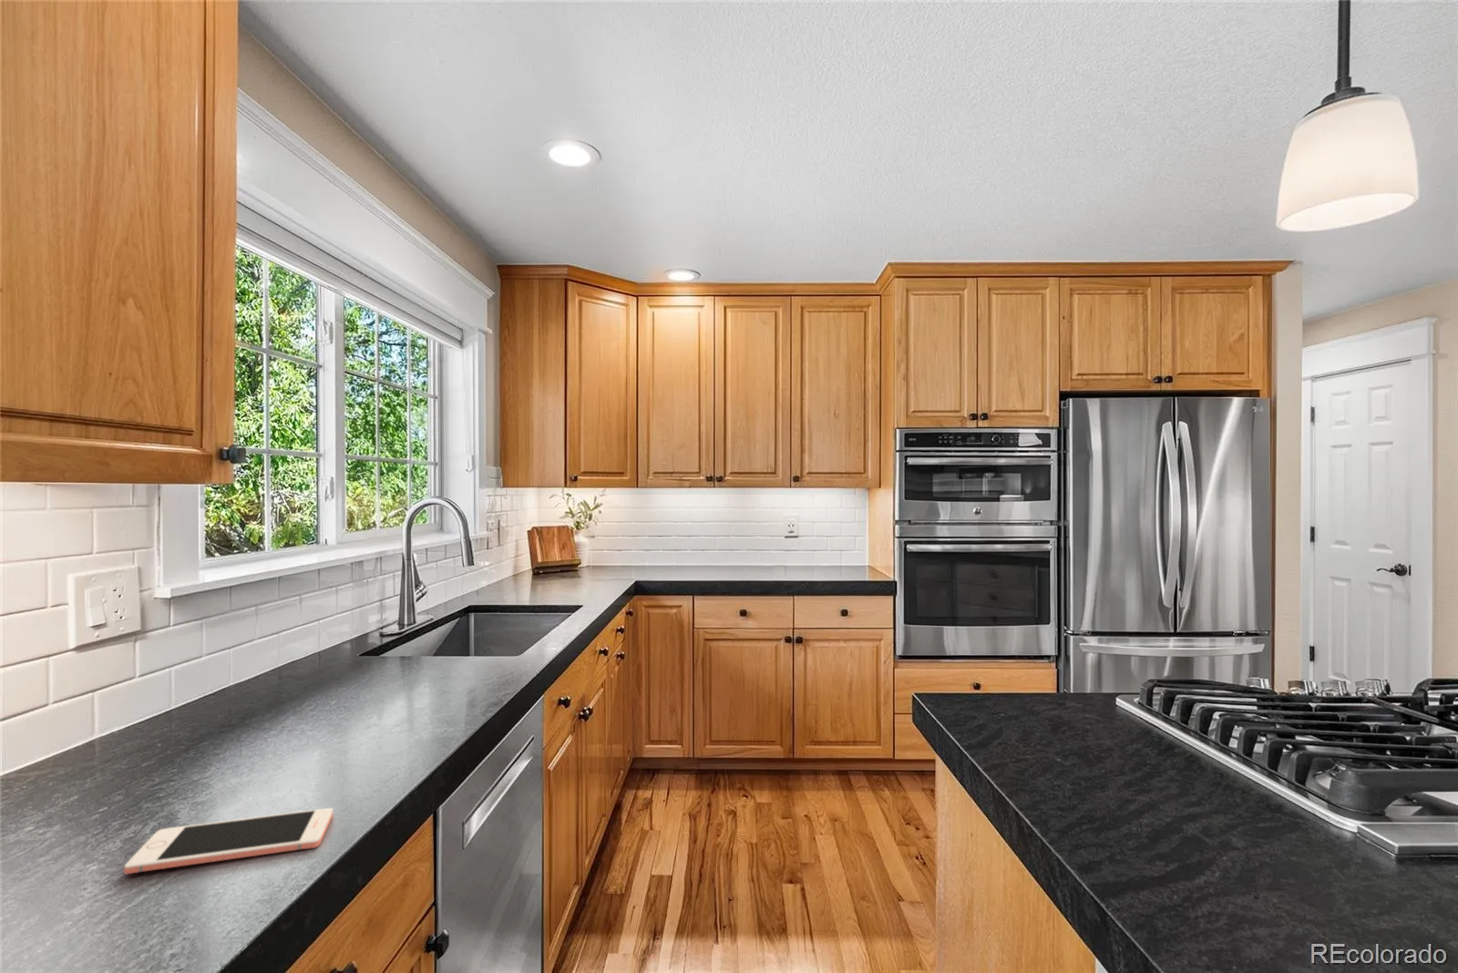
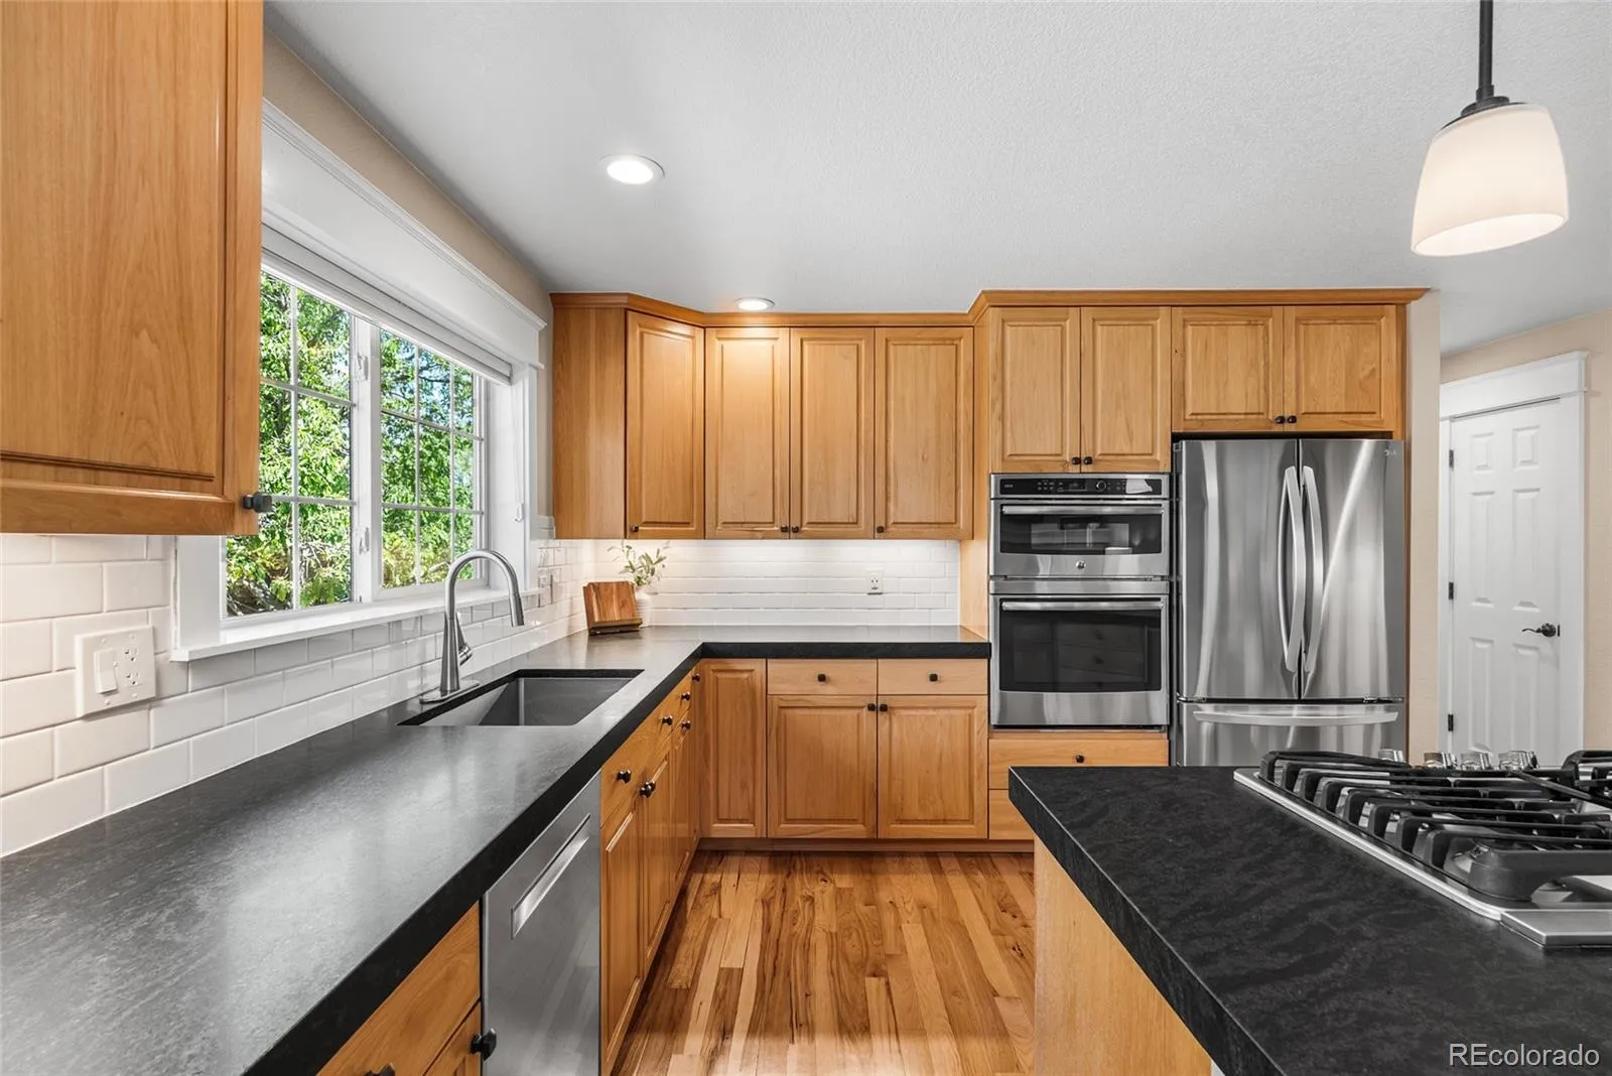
- cell phone [123,807,334,874]
